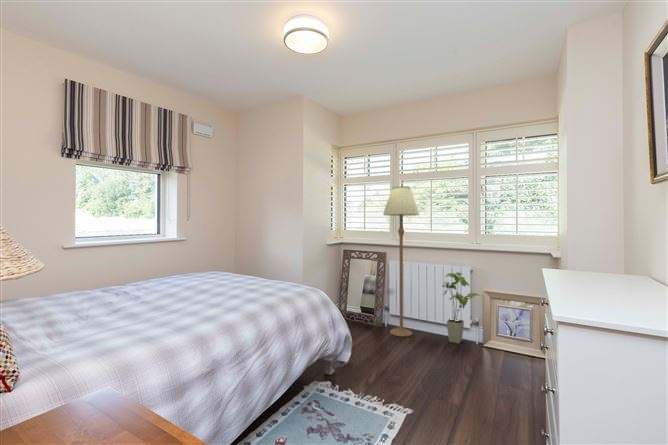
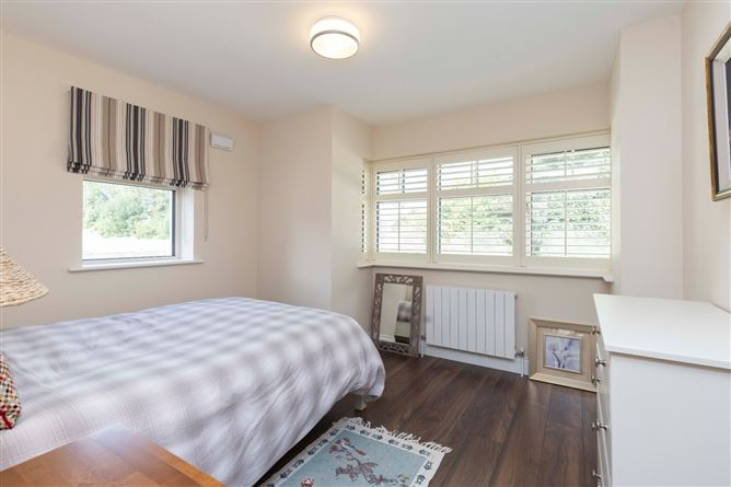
- floor lamp [382,185,420,338]
- house plant [441,271,483,344]
